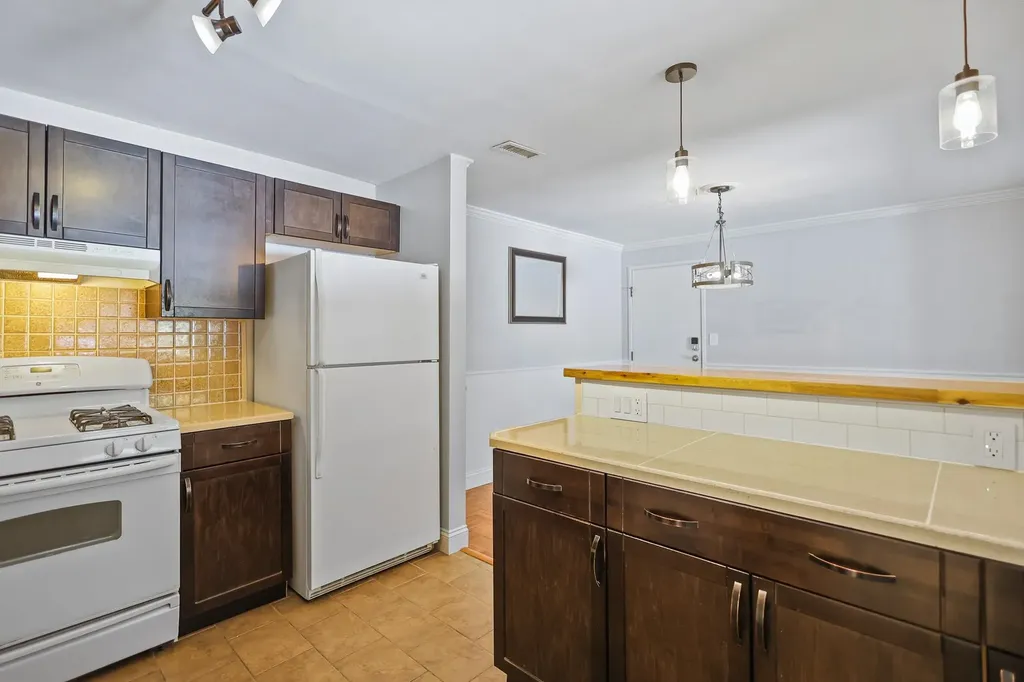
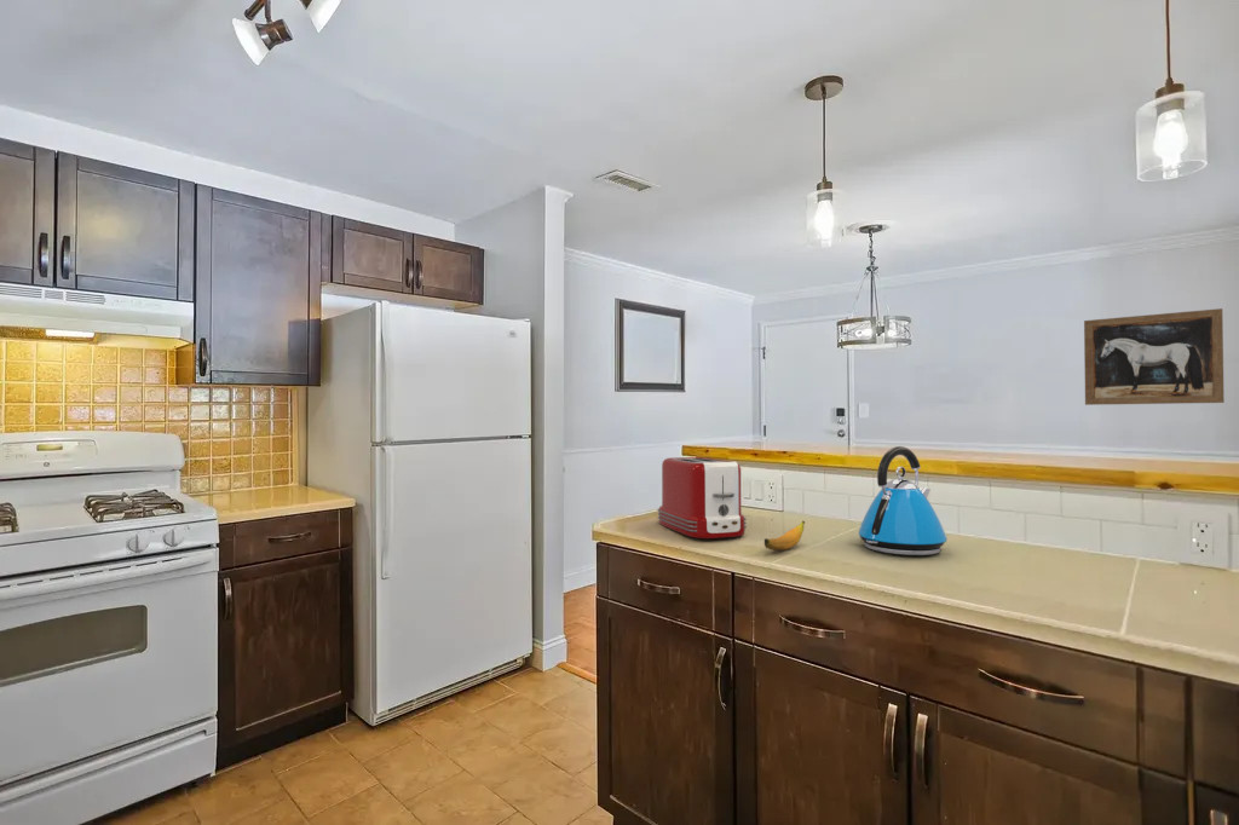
+ wall art [1083,307,1224,406]
+ toaster [657,456,748,540]
+ banana [763,520,806,552]
+ kettle [857,445,949,556]
